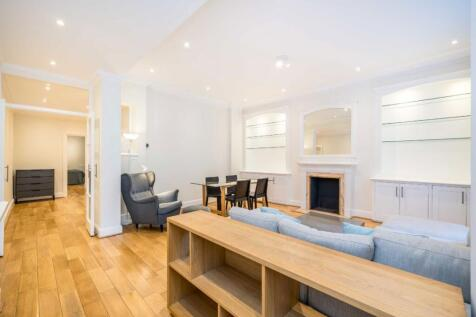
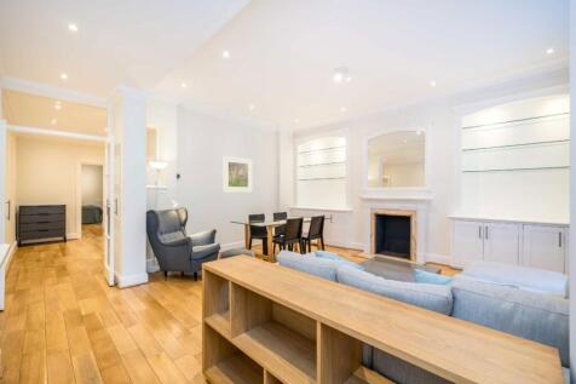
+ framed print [223,155,253,193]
